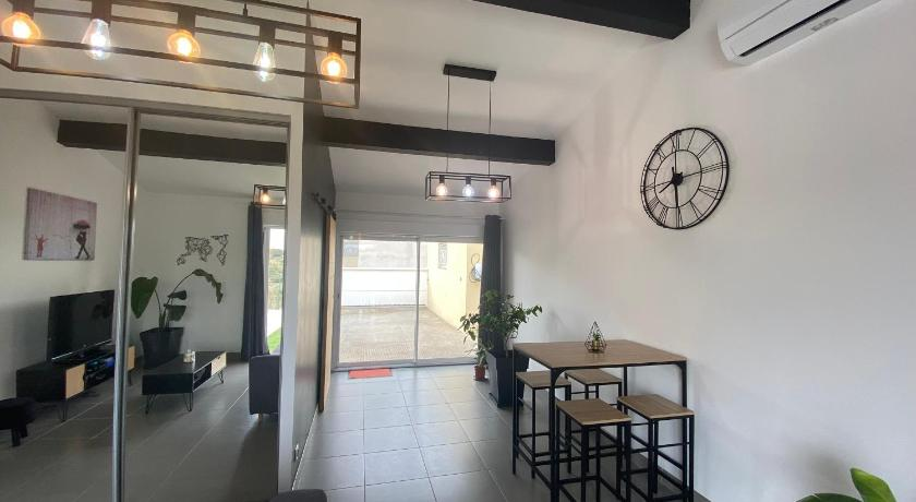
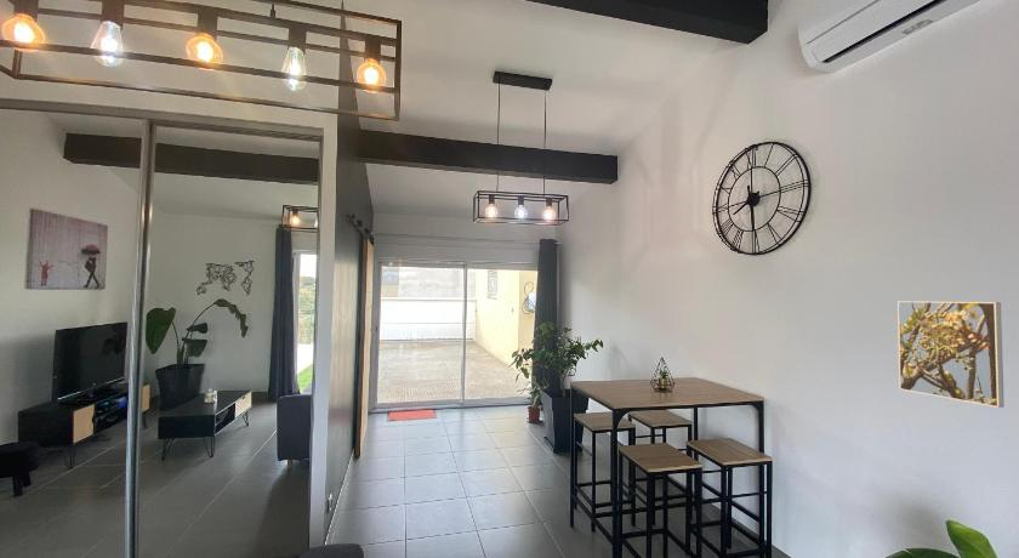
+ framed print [896,300,1006,409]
